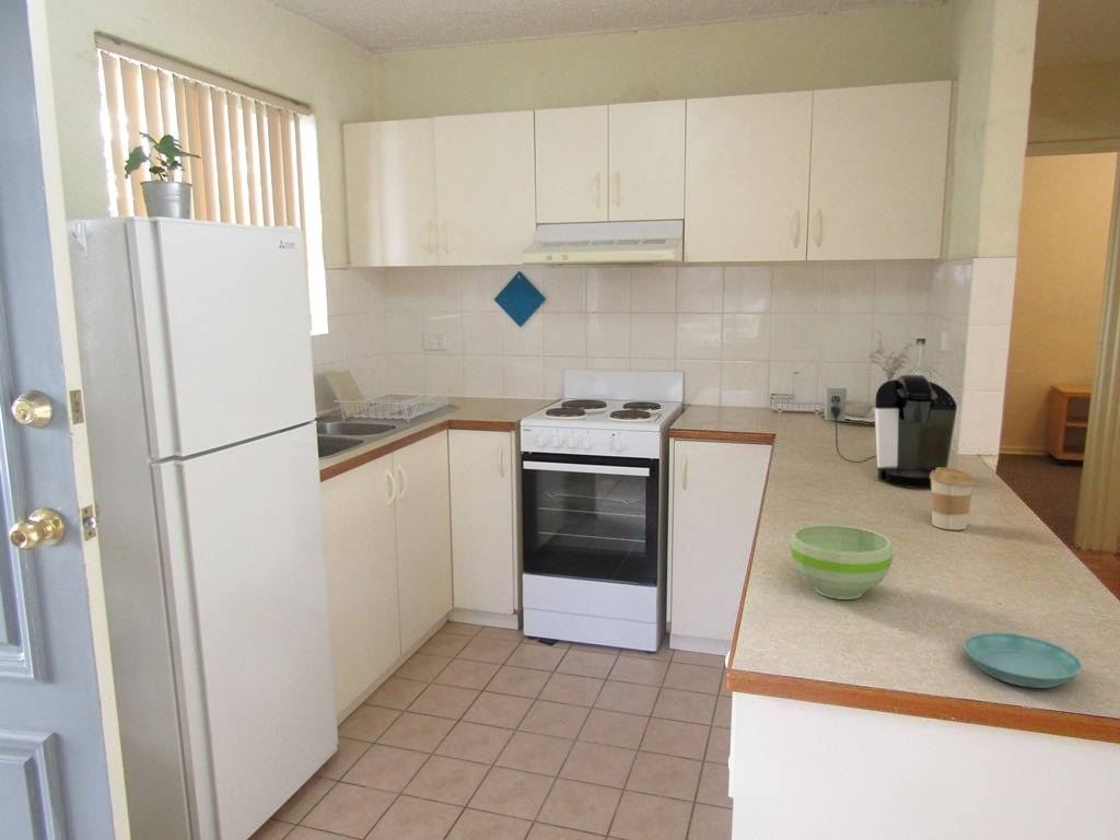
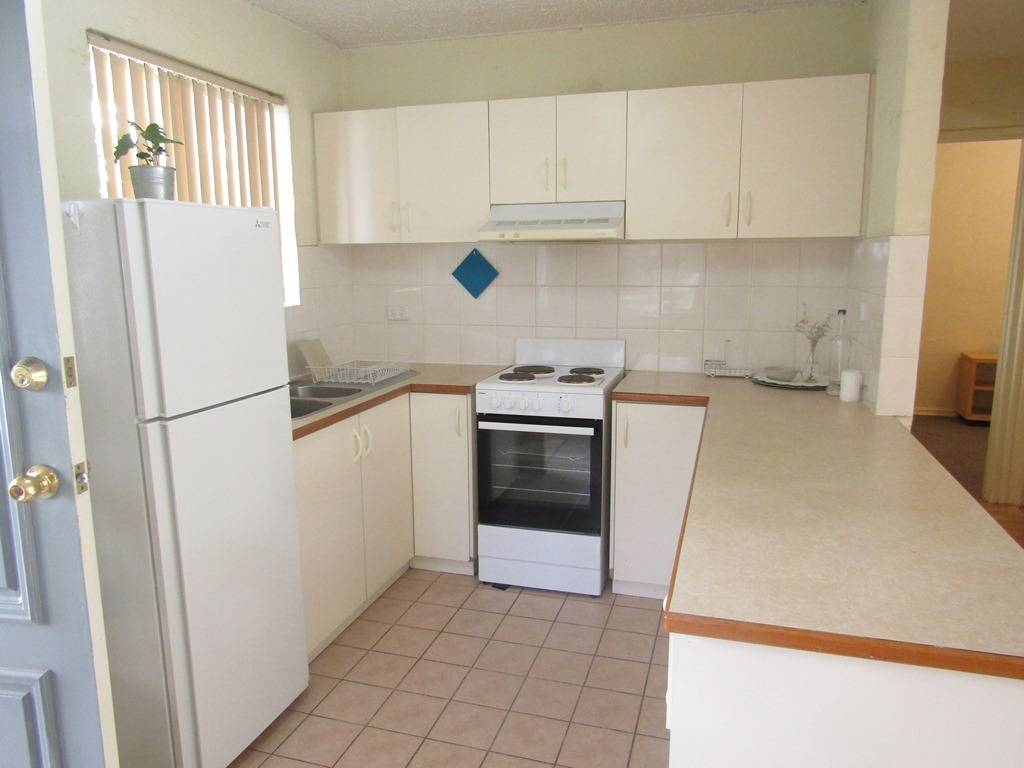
- coffee maker [824,374,958,489]
- bowl [790,523,894,600]
- saucer [964,632,1084,689]
- coffee cup [930,467,977,530]
